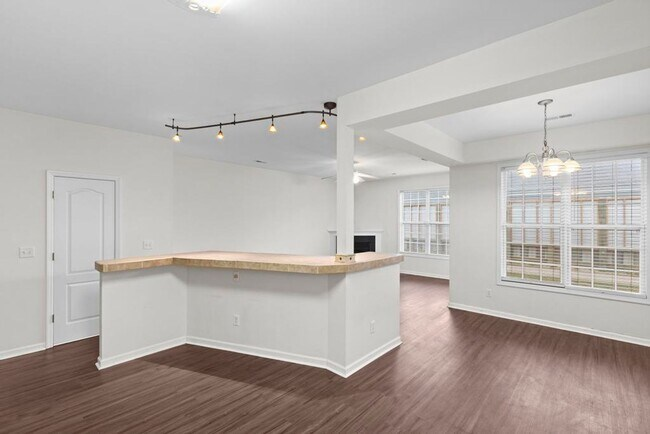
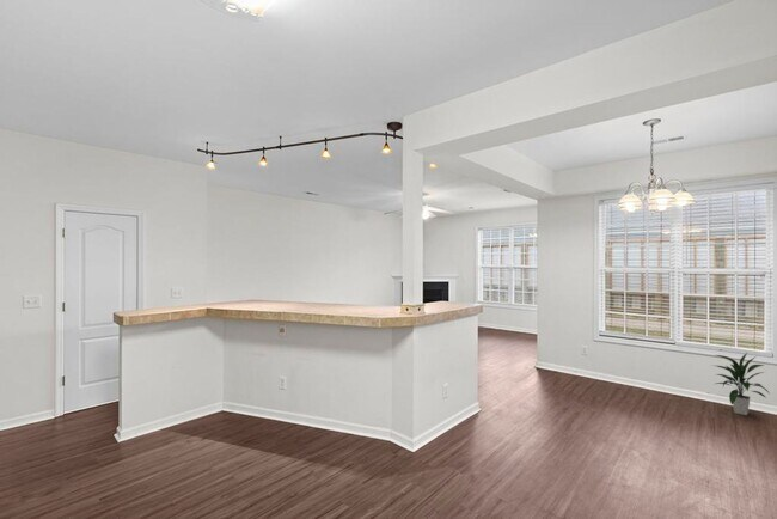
+ indoor plant [710,352,770,416]
